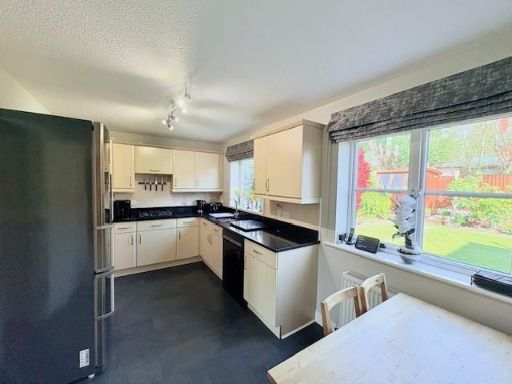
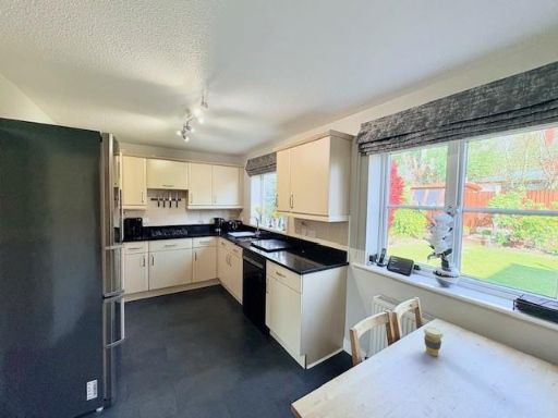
+ coffee cup [423,325,445,357]
